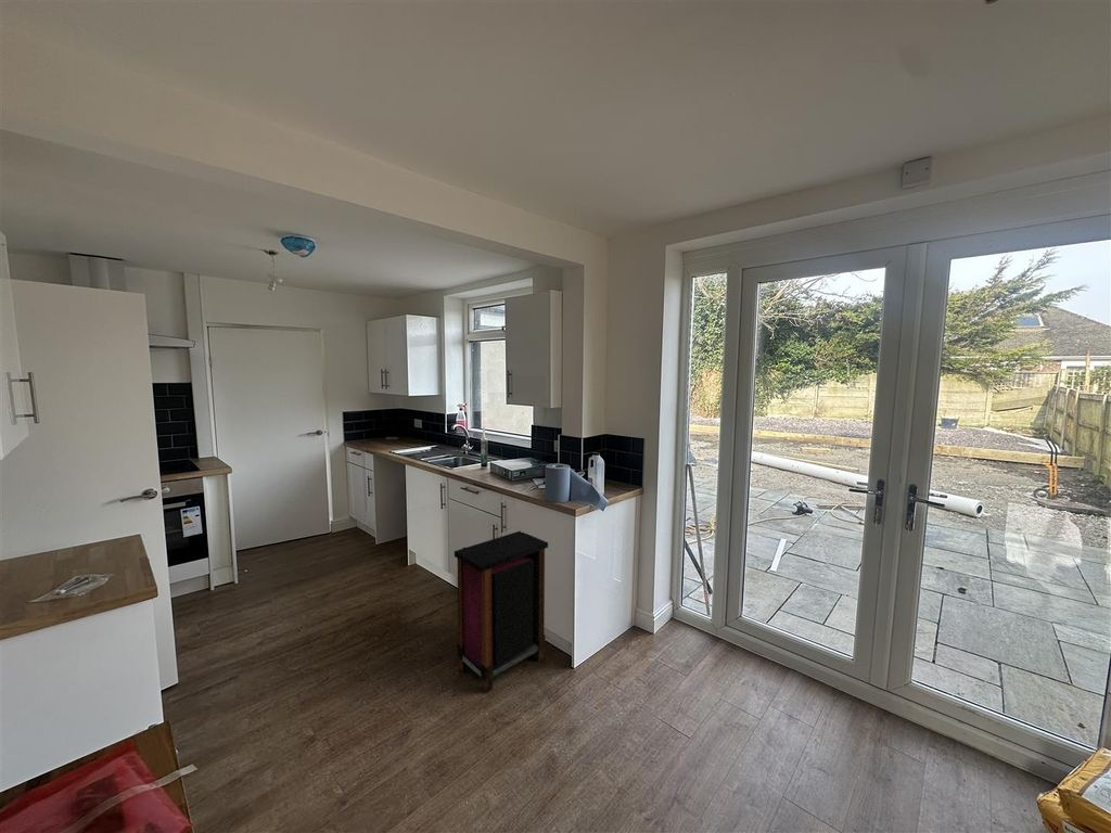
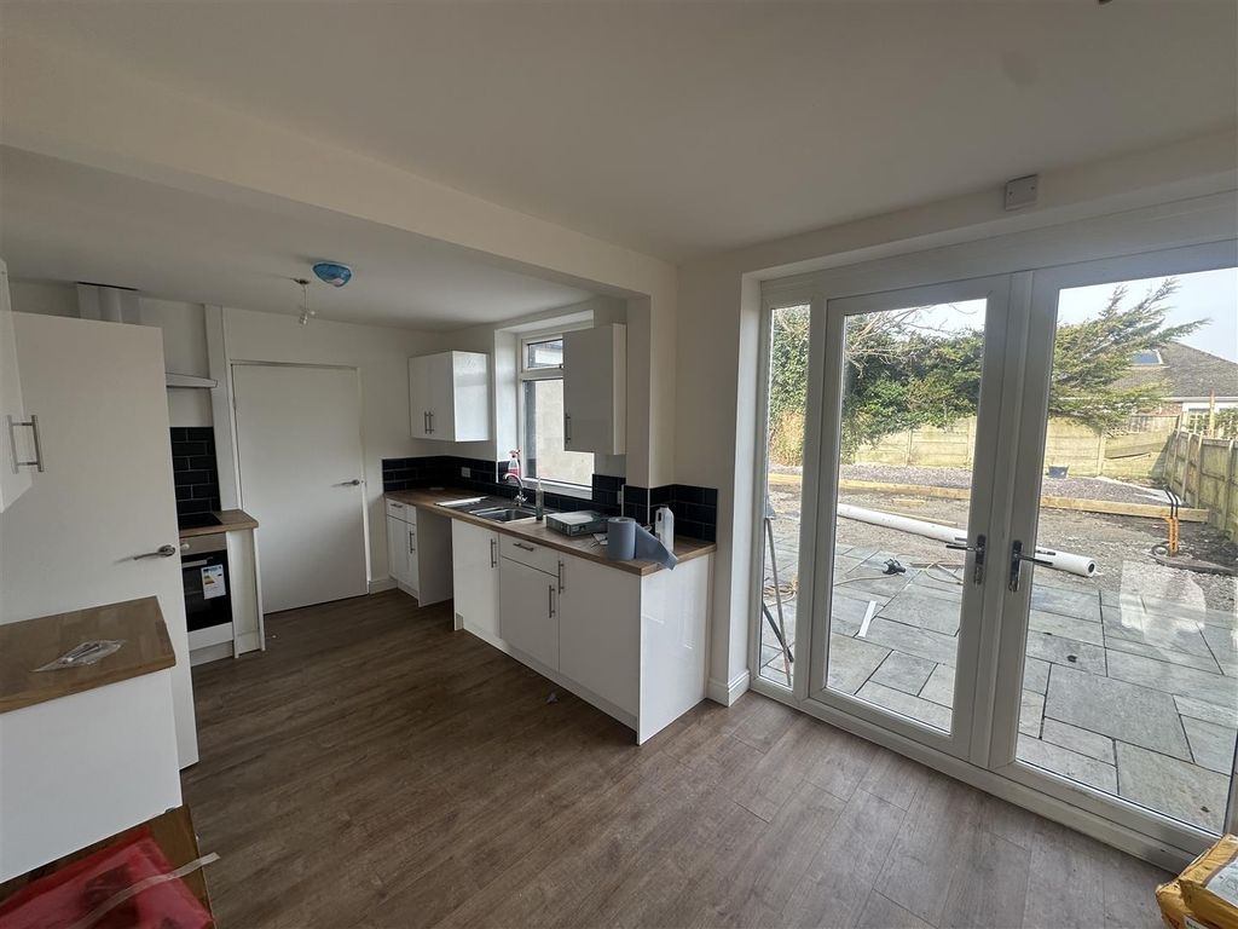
- trash bin [454,530,549,694]
